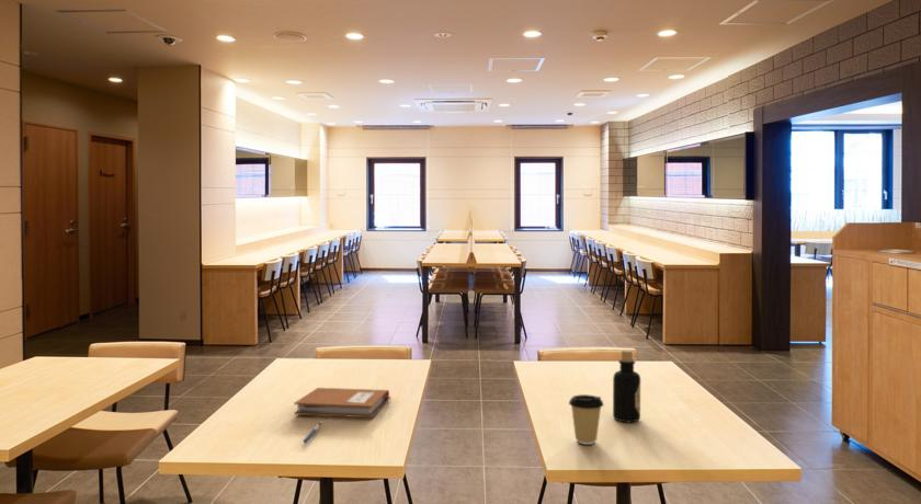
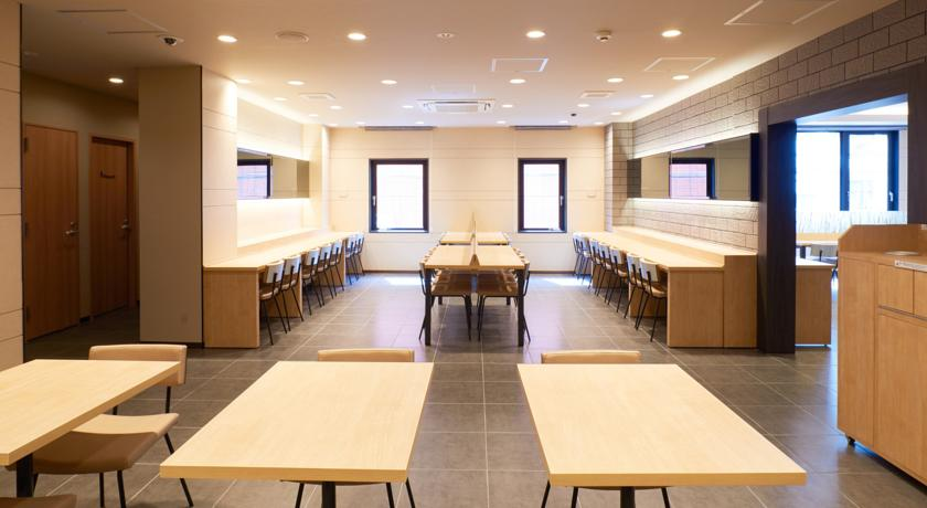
- bottle [612,350,641,423]
- notebook [293,387,393,419]
- coffee cup [568,393,605,446]
- pen [303,422,322,444]
